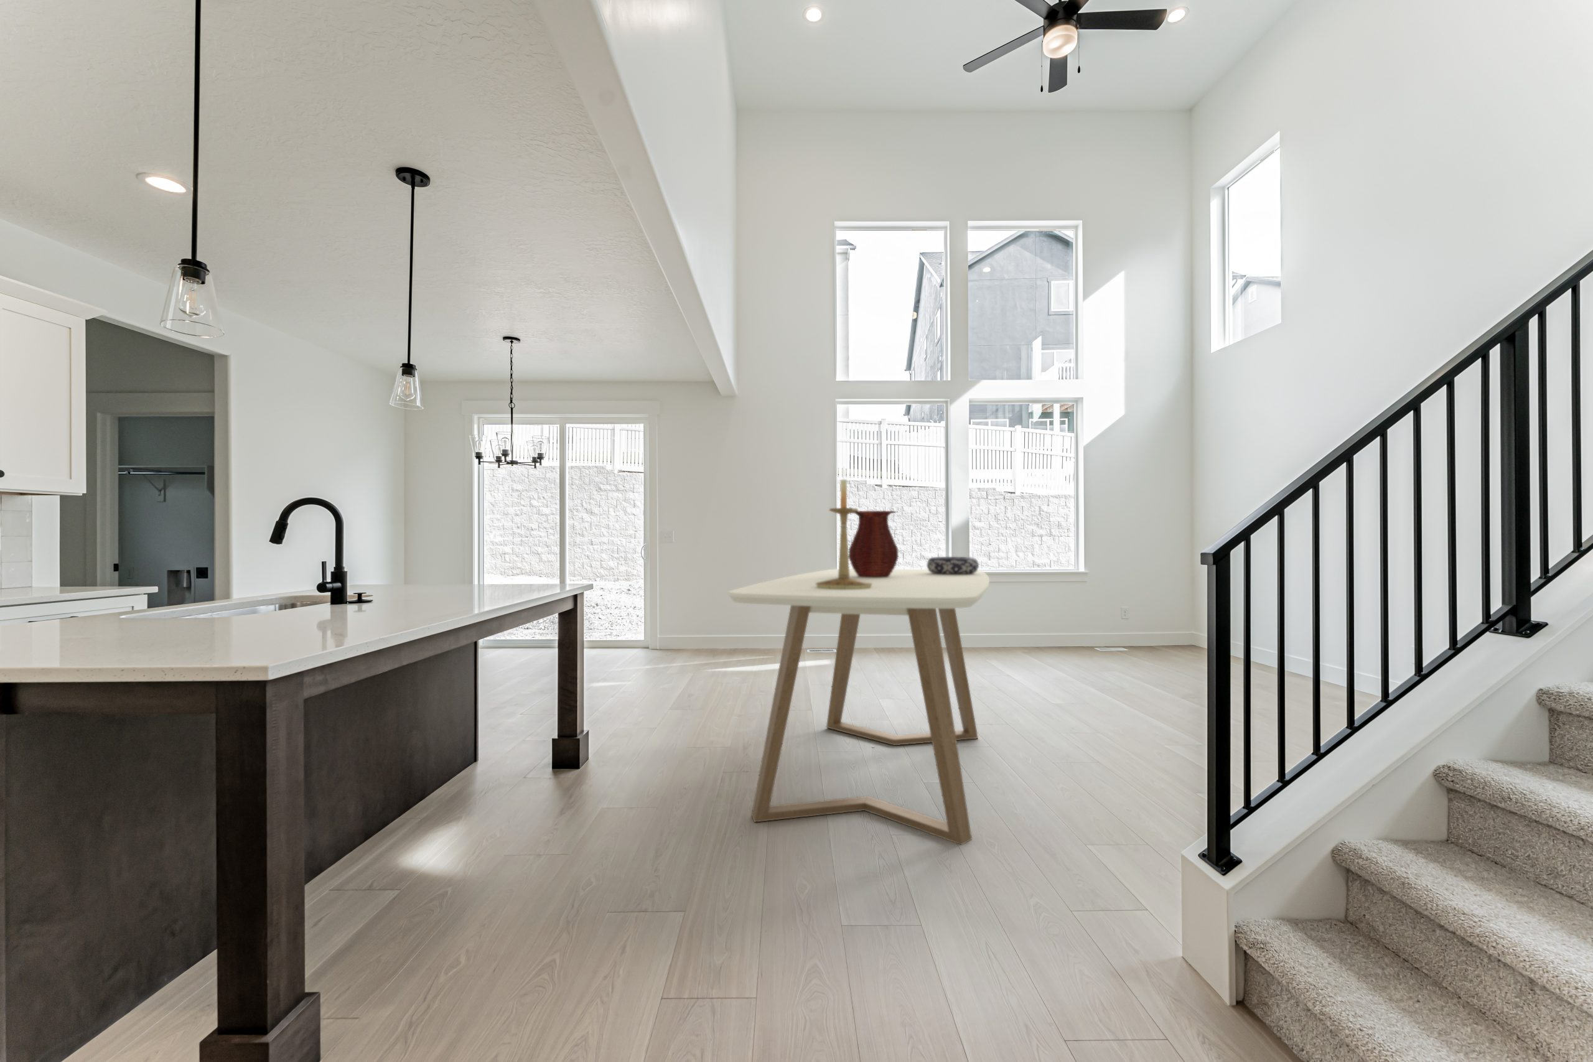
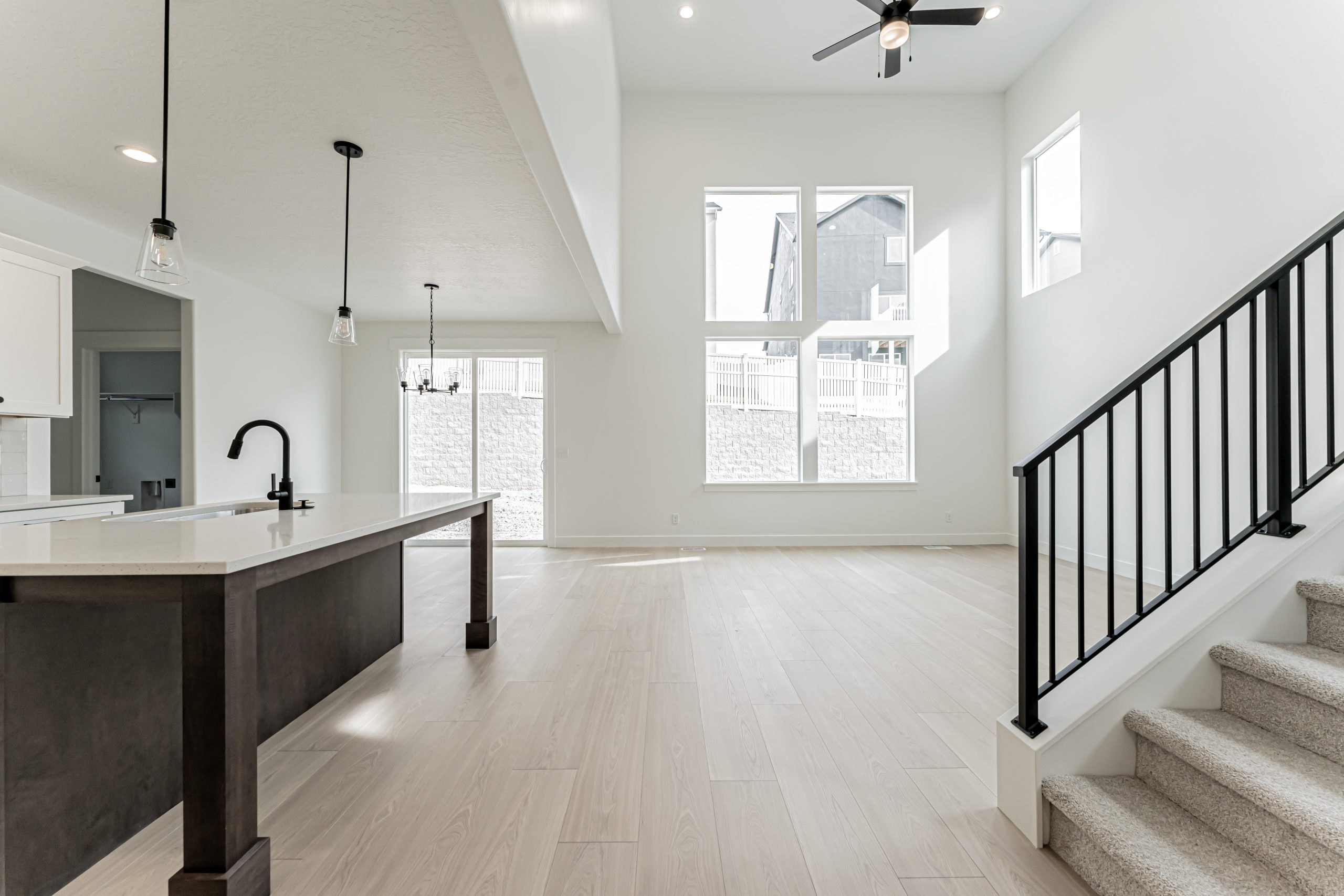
- candlestick [815,466,872,589]
- vase [849,510,900,577]
- dining table [728,568,990,845]
- decorative bowl [926,556,979,575]
